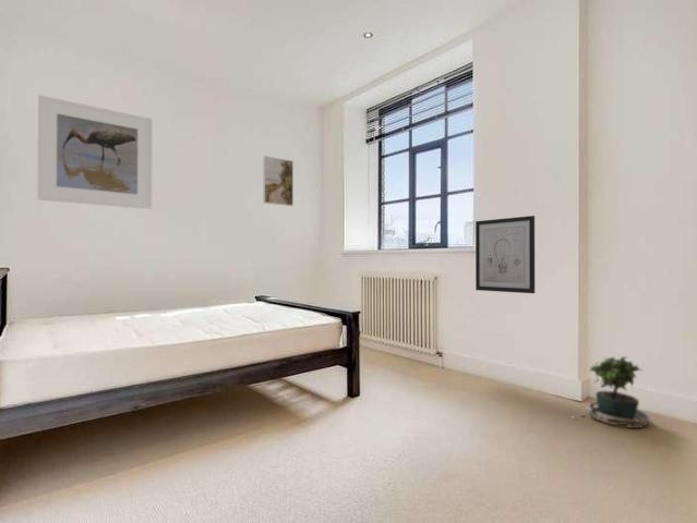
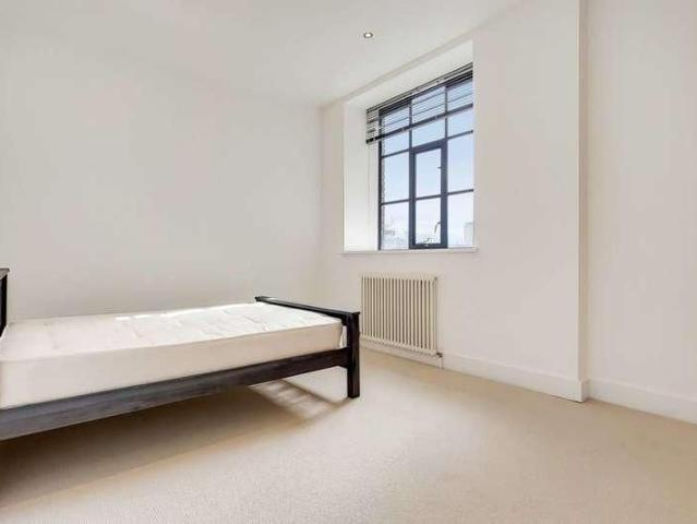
- wall art [474,215,536,294]
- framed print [37,94,154,210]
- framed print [262,155,295,207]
- potted plant [575,355,651,429]
